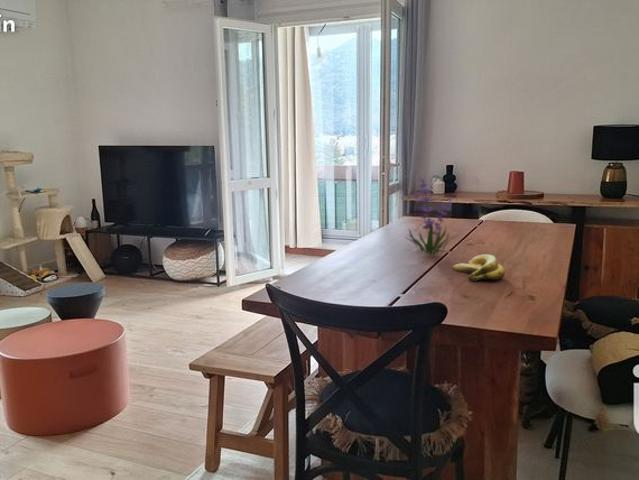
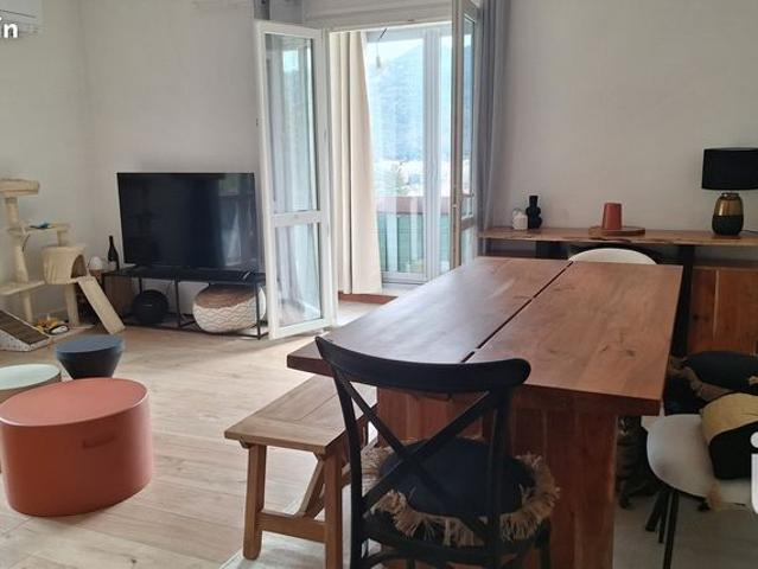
- plant [403,178,459,256]
- banana [452,253,506,282]
